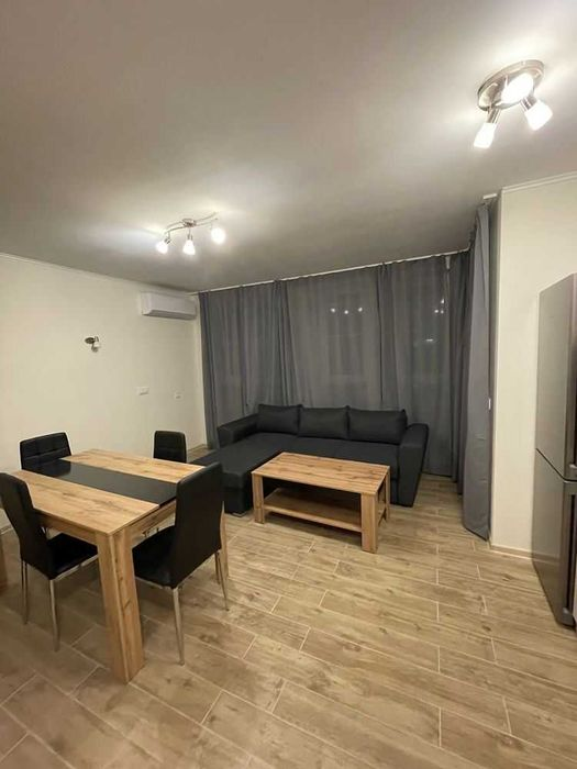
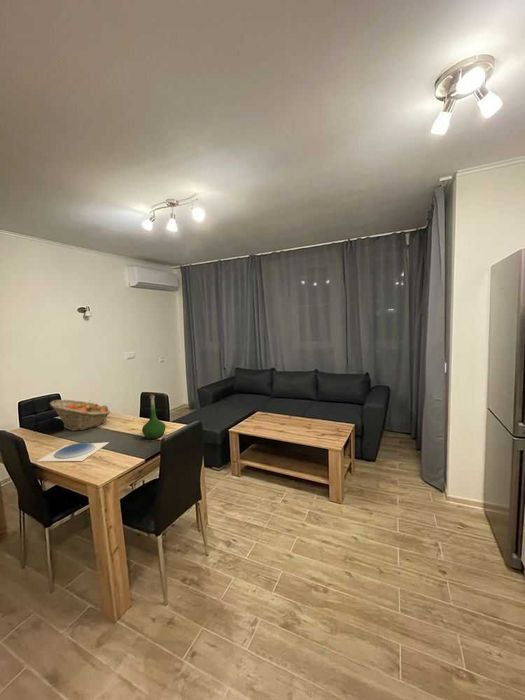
+ plate [37,441,110,462]
+ fruit basket [49,399,112,432]
+ vase [141,394,167,440]
